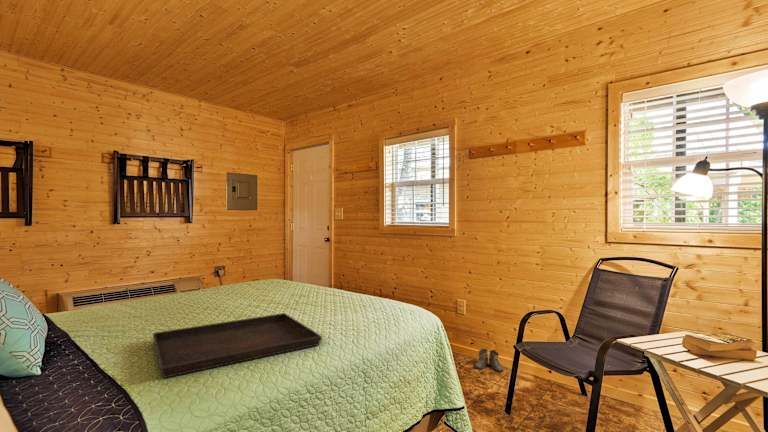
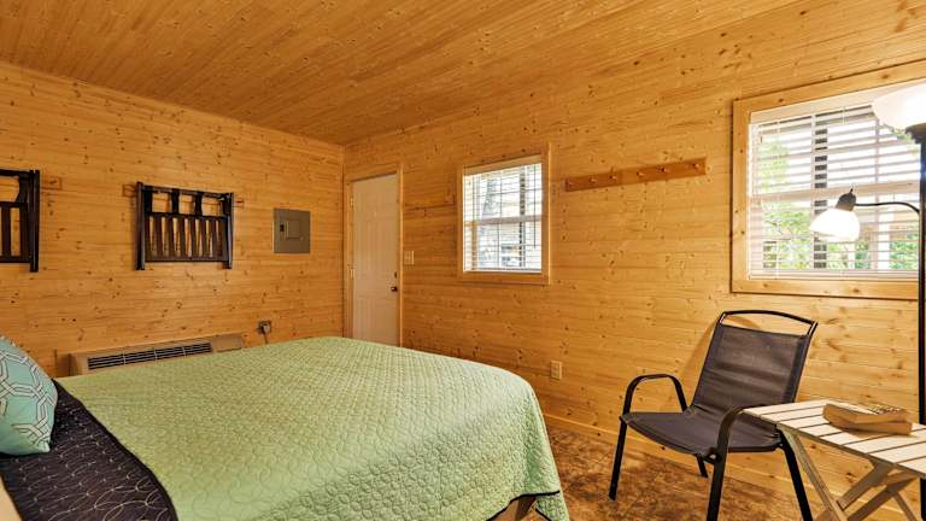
- boots [474,348,504,373]
- serving tray [152,312,323,379]
